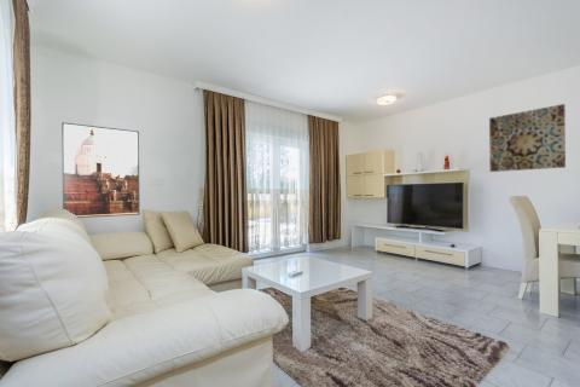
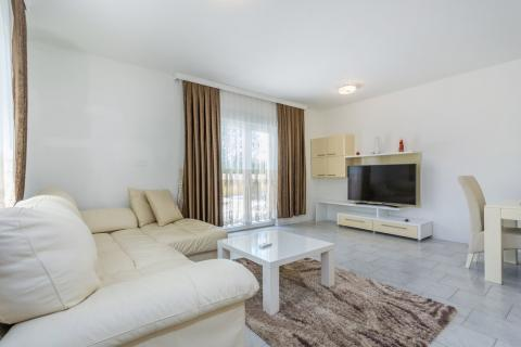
- wall art [488,103,567,173]
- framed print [60,121,141,219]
